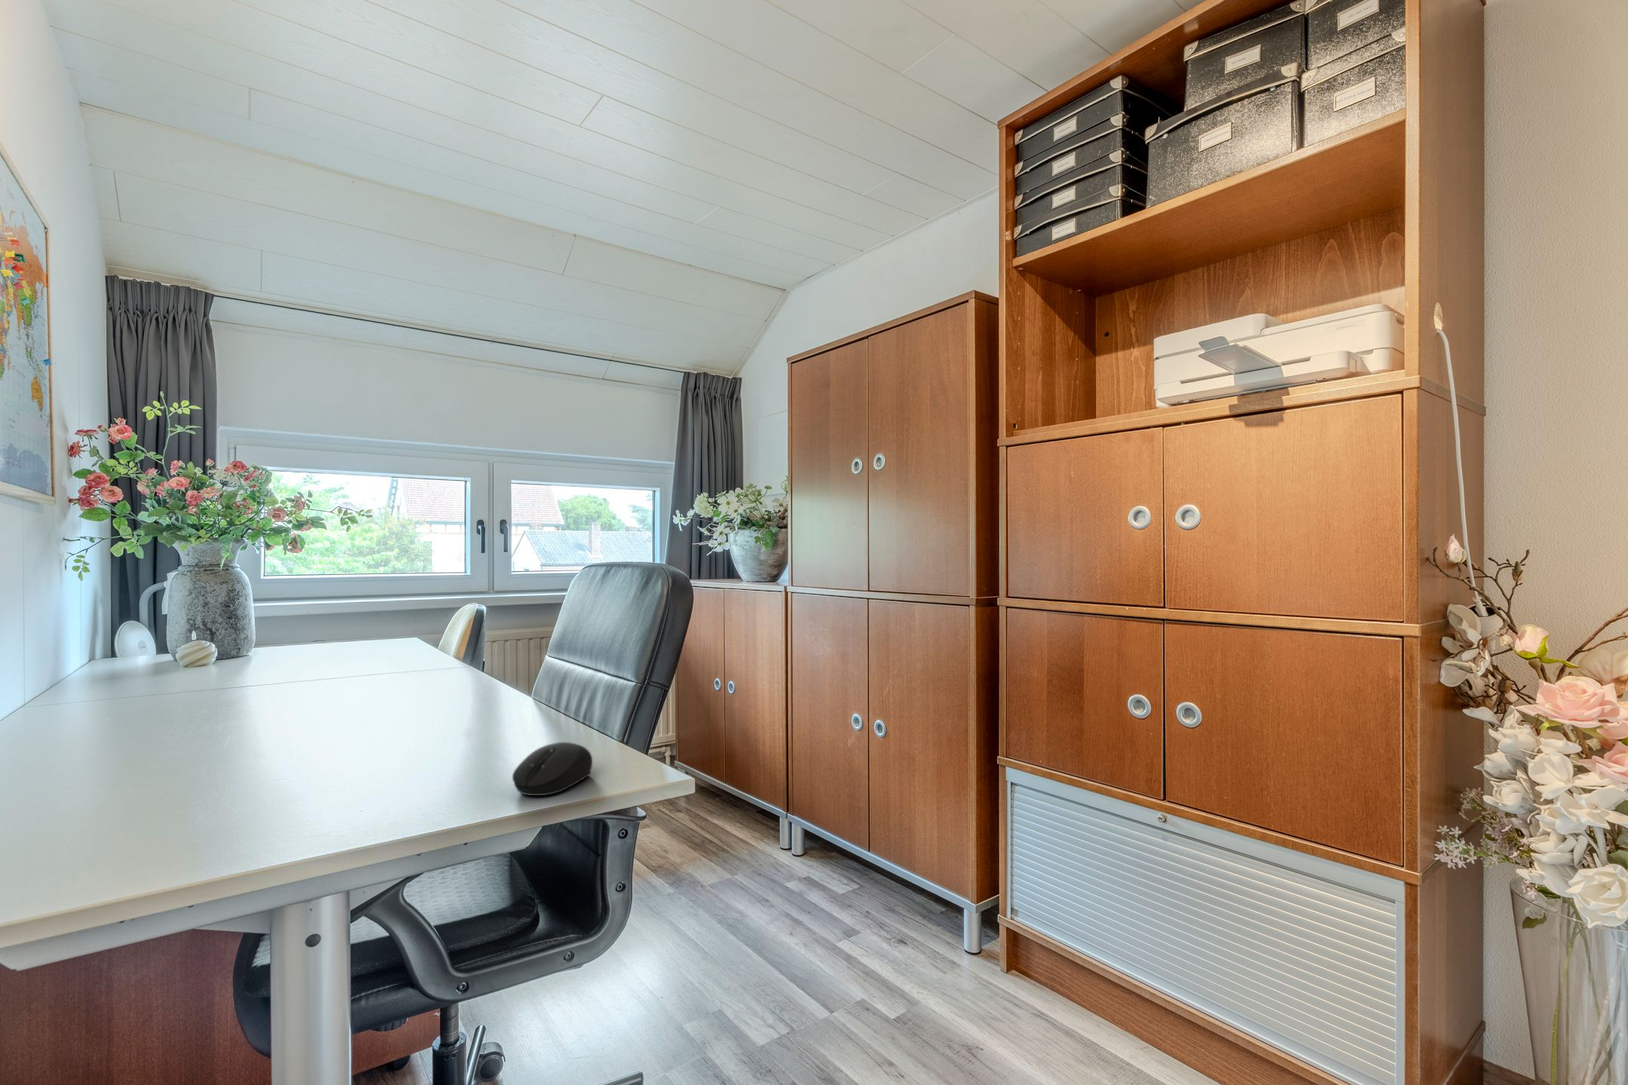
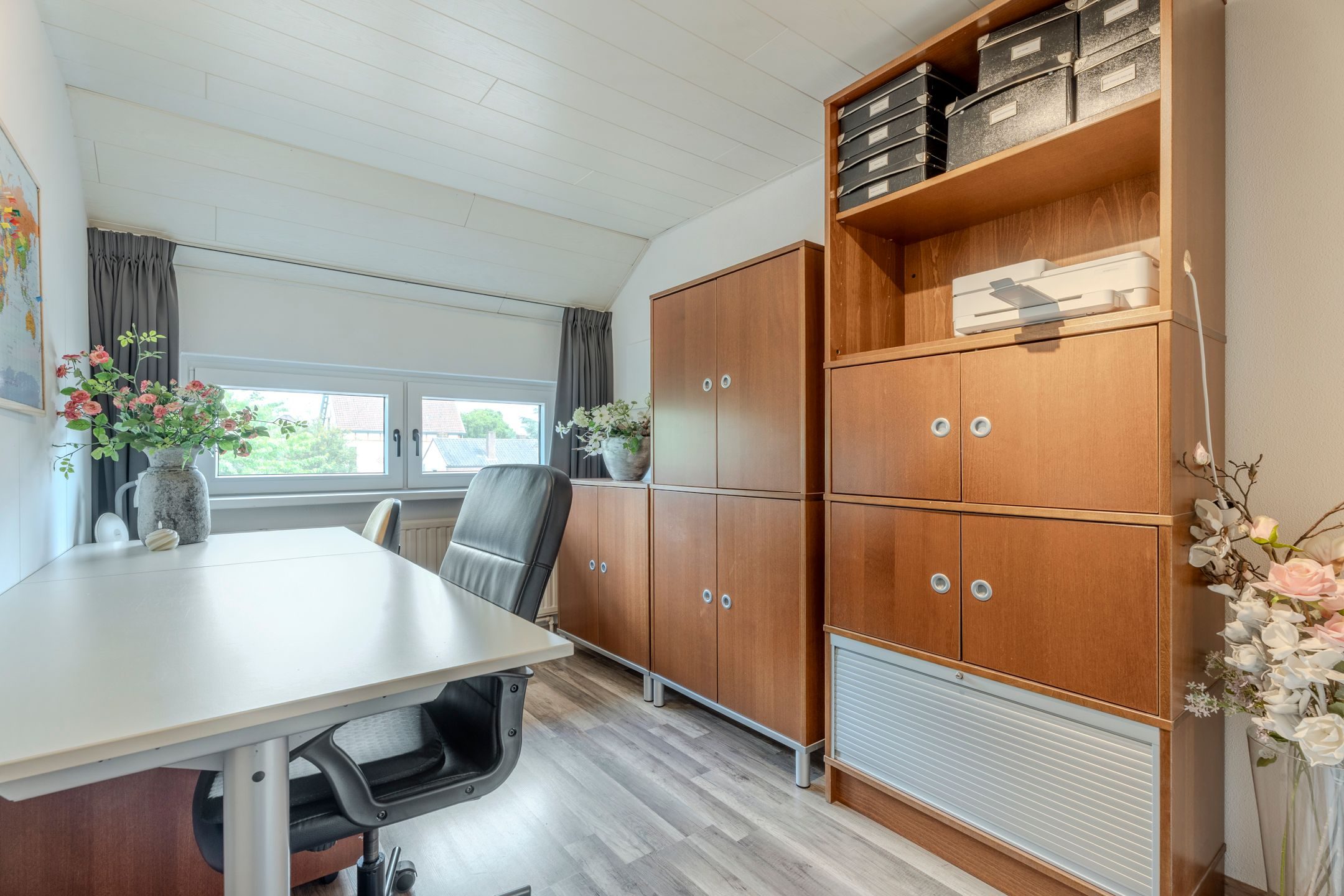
- computer mouse [511,741,594,797]
